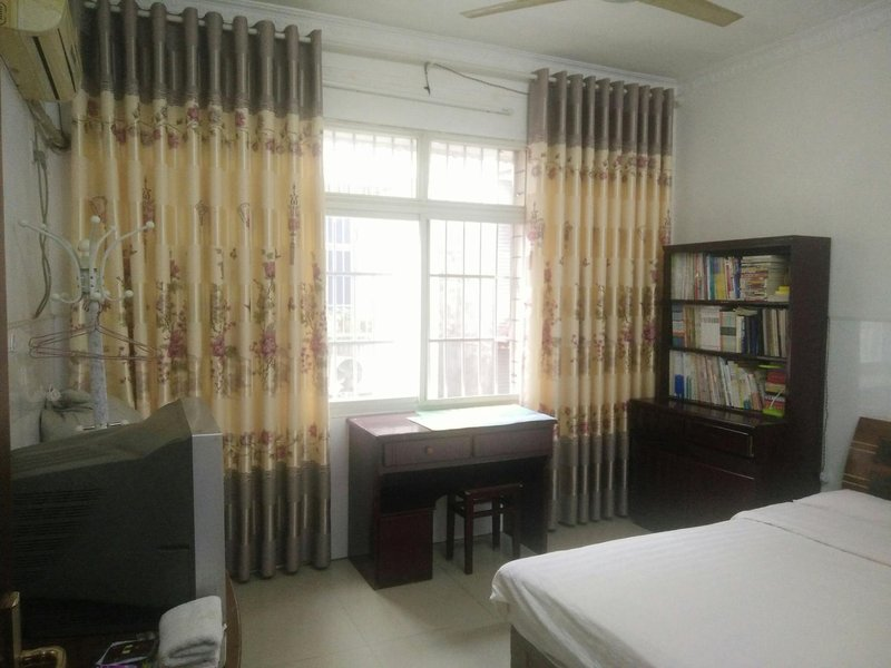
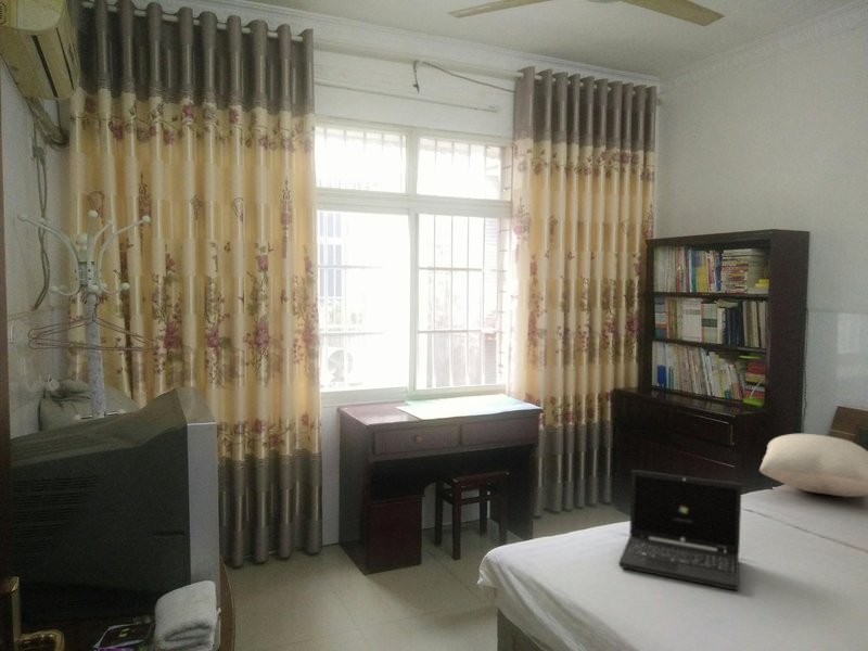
+ laptop [617,469,743,591]
+ pillow [758,433,868,498]
